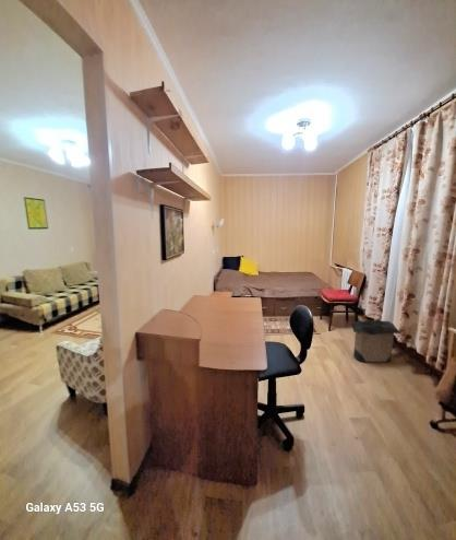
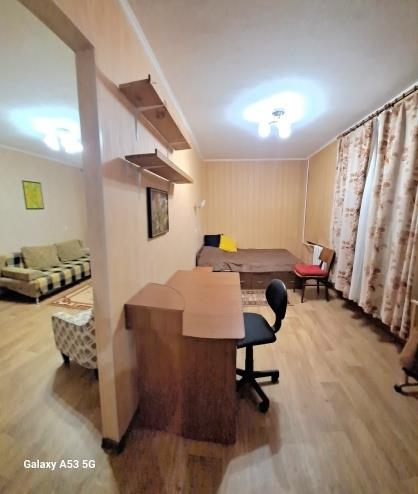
- laundry hamper [350,313,403,363]
